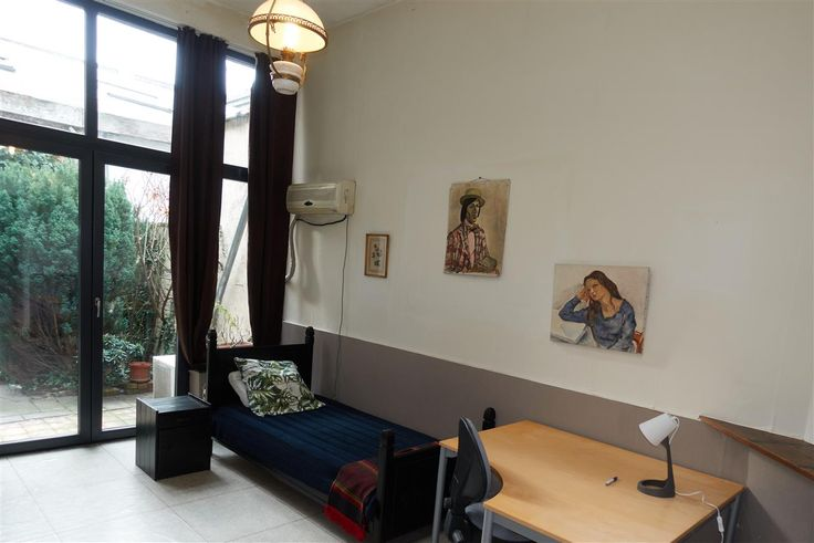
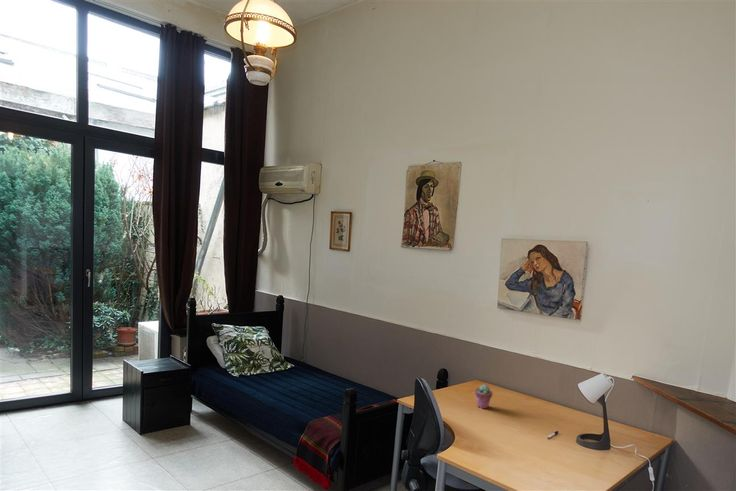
+ potted succulent [474,384,493,410]
